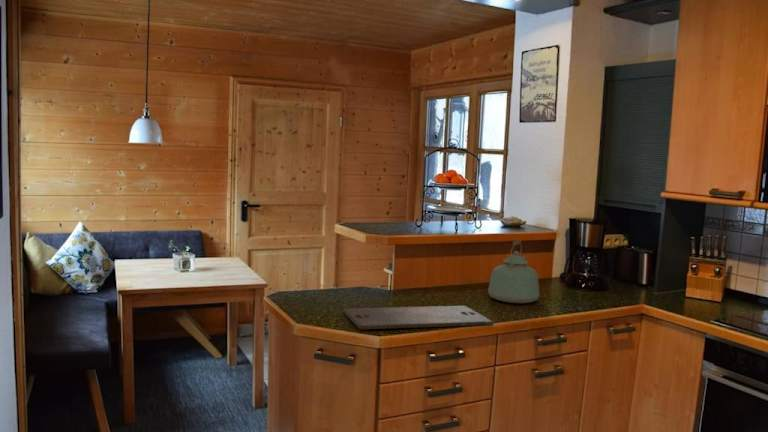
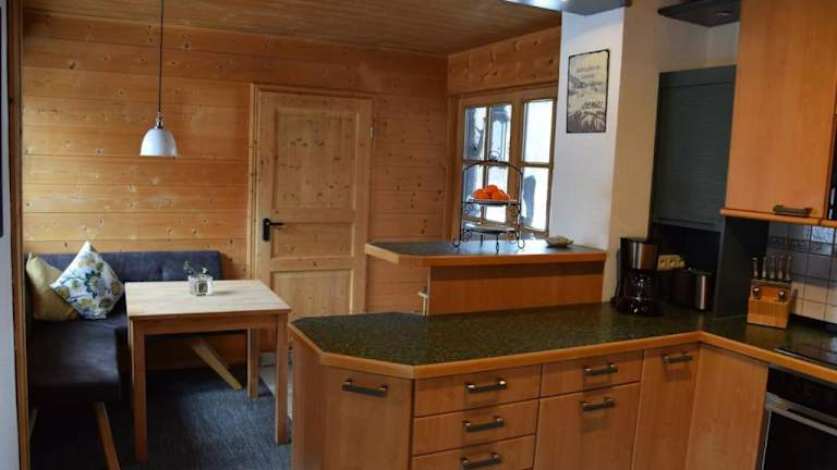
- kettle [487,239,541,304]
- cutting board [342,305,494,330]
